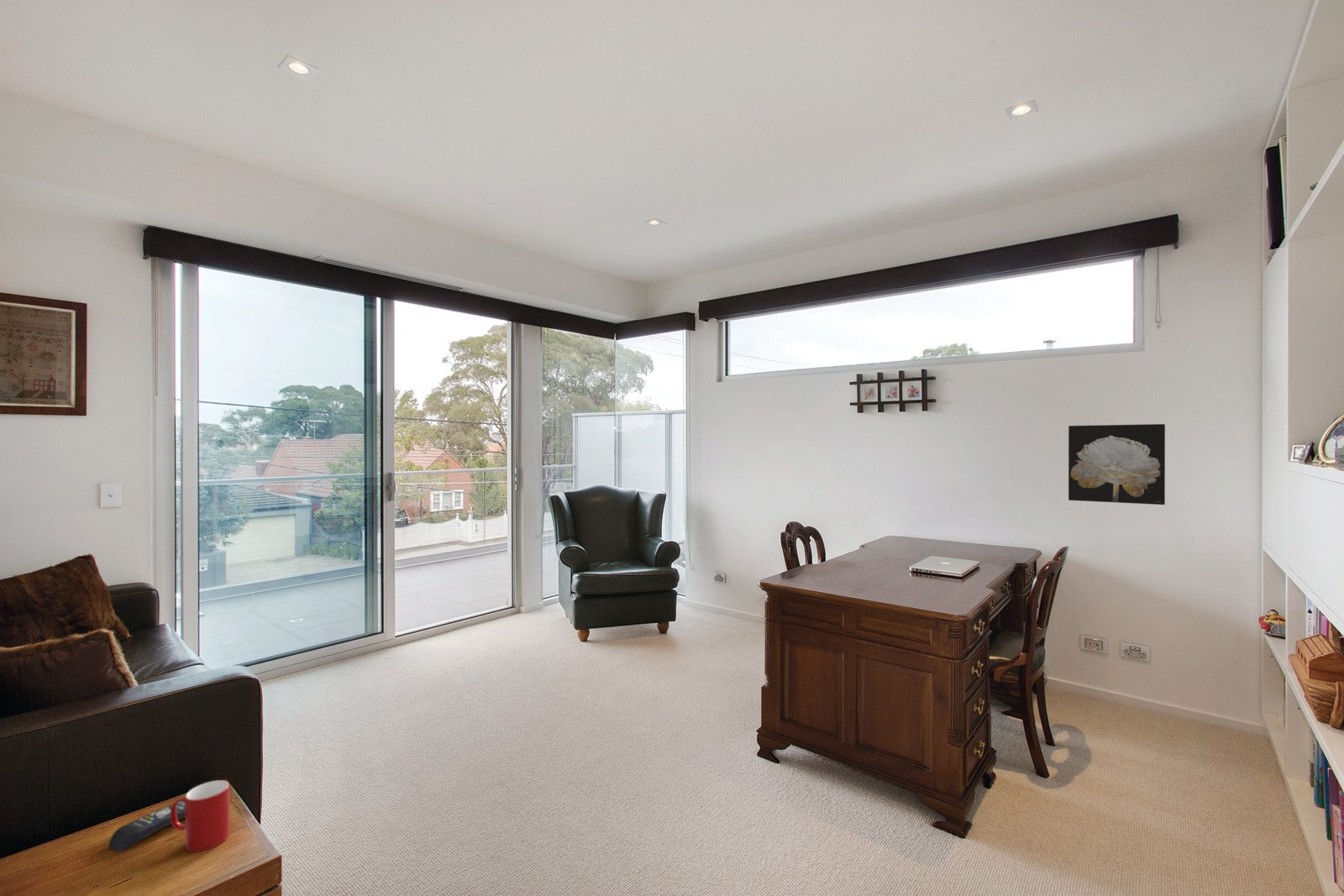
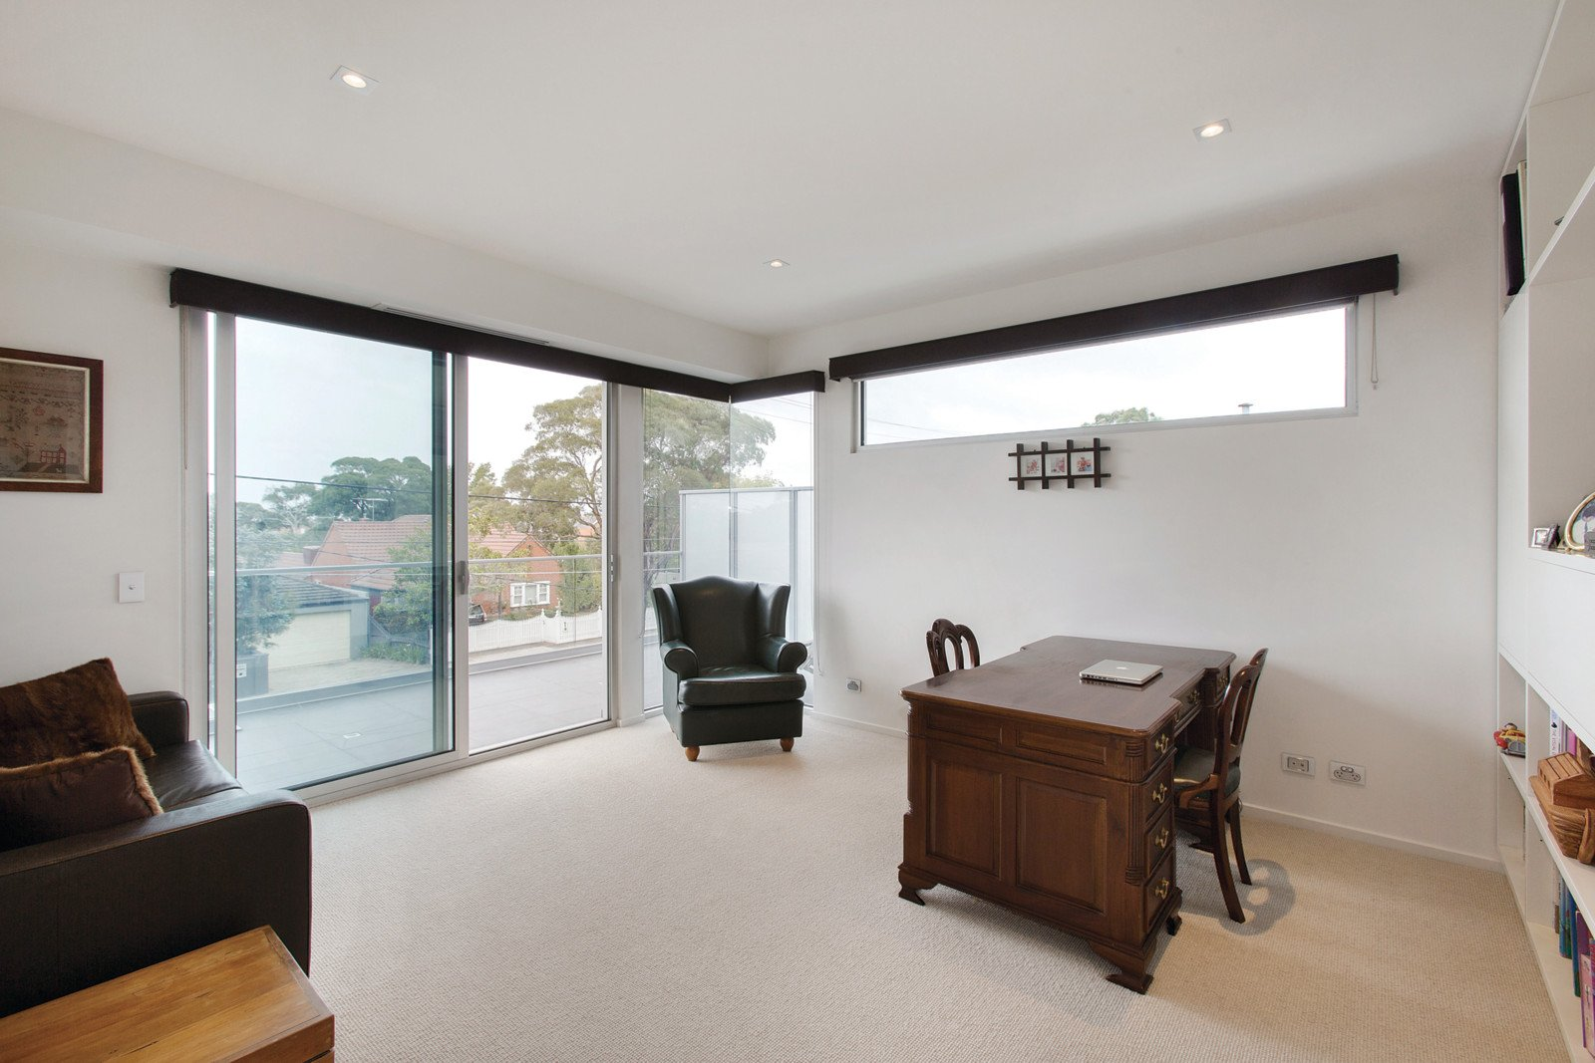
- remote control [108,802,186,853]
- cup [171,779,230,852]
- wall art [1068,423,1166,506]
